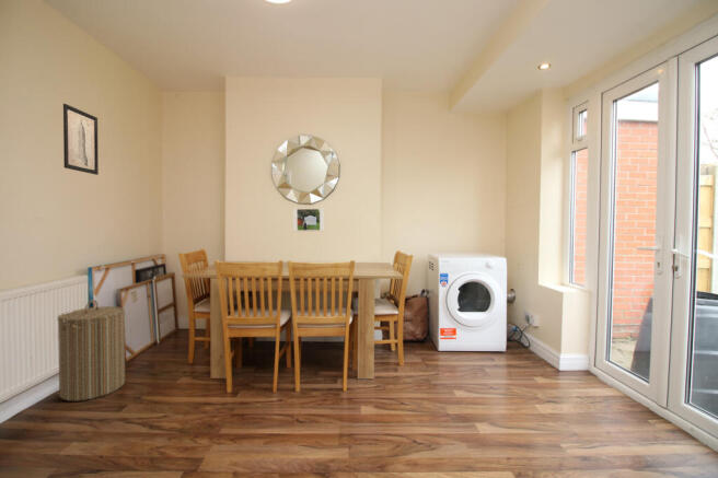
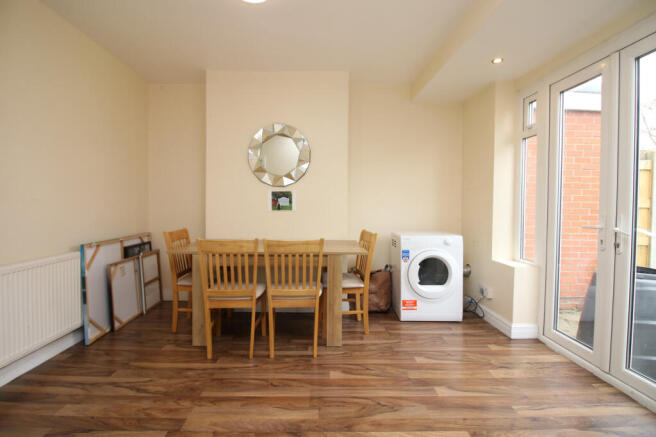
- wall art [62,103,100,176]
- laundry hamper [57,299,126,403]
